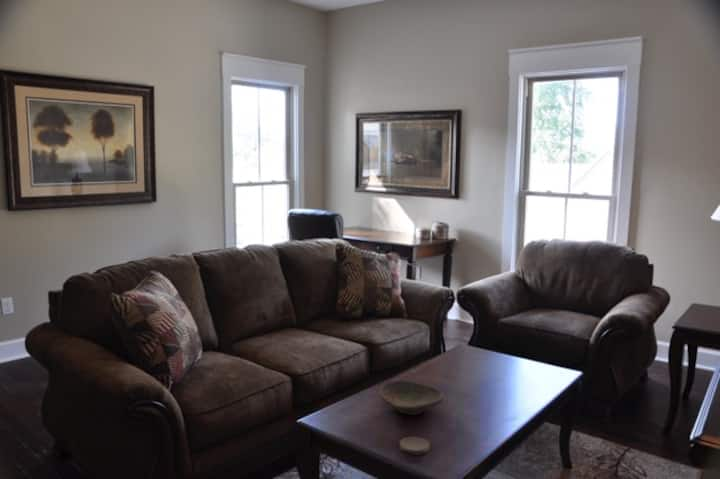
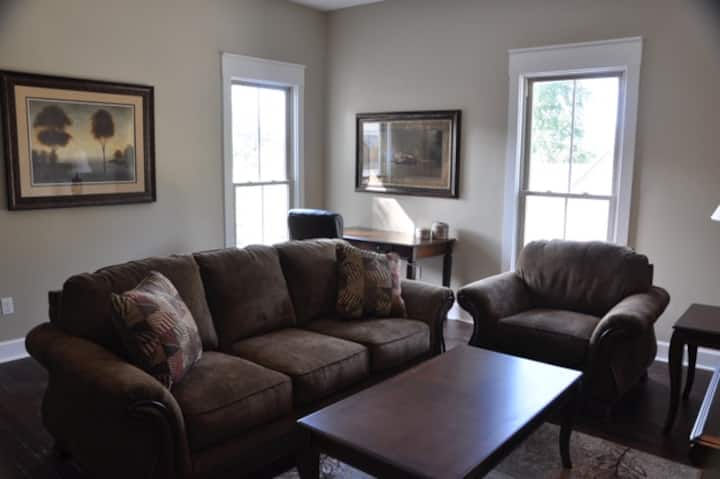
- coaster [398,435,431,456]
- decorative bowl [379,379,445,416]
